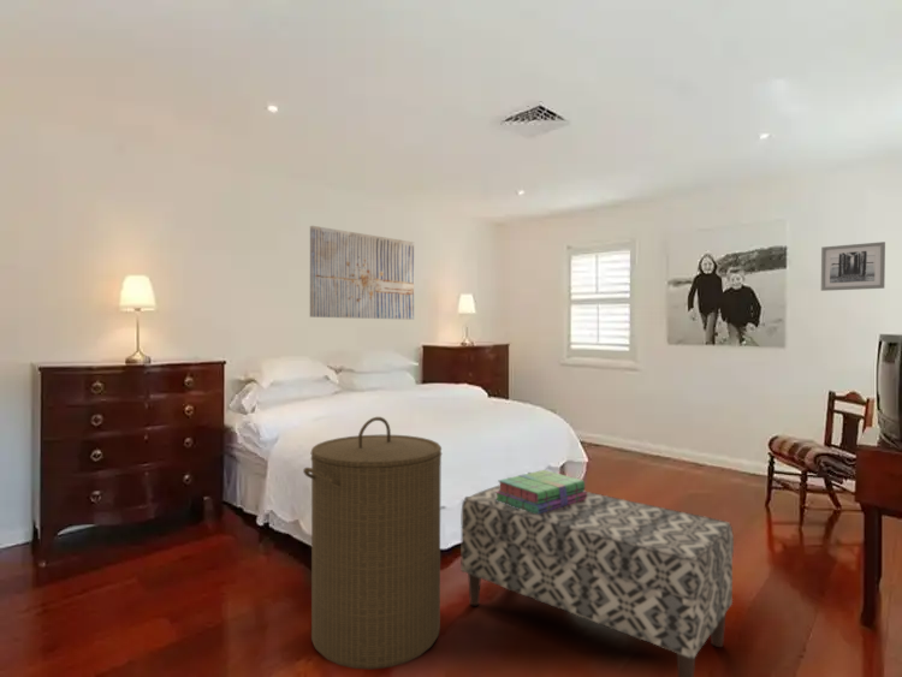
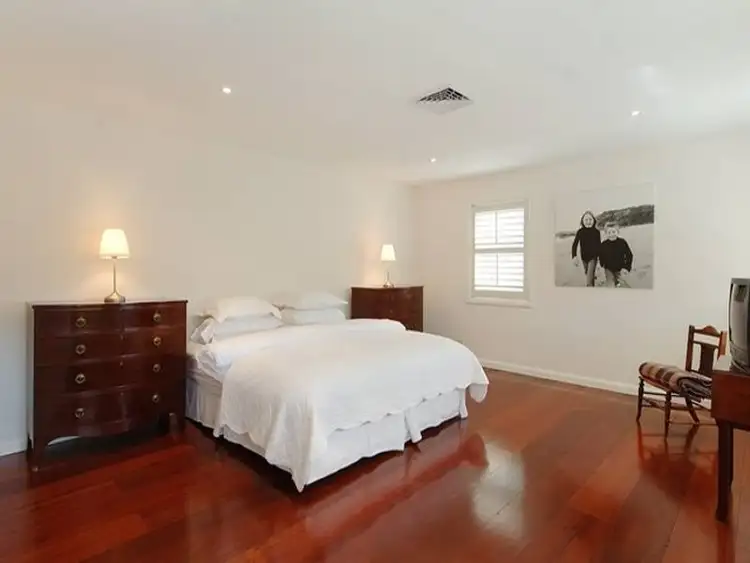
- wall art [309,225,415,321]
- stack of books [495,469,587,515]
- bench [459,483,735,677]
- laundry hamper [302,416,443,671]
- wall art [820,240,886,292]
